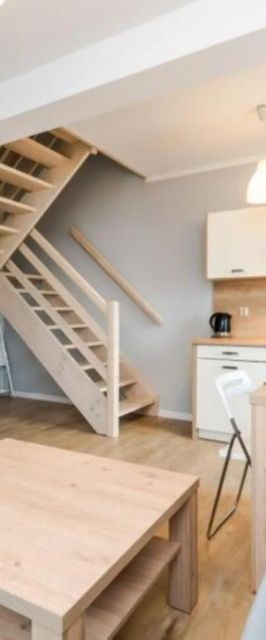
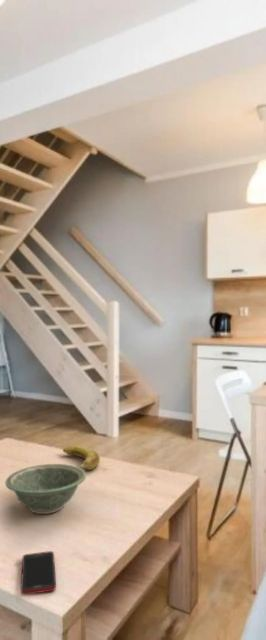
+ cell phone [20,550,57,596]
+ bowl [4,463,87,515]
+ banana [62,445,101,471]
